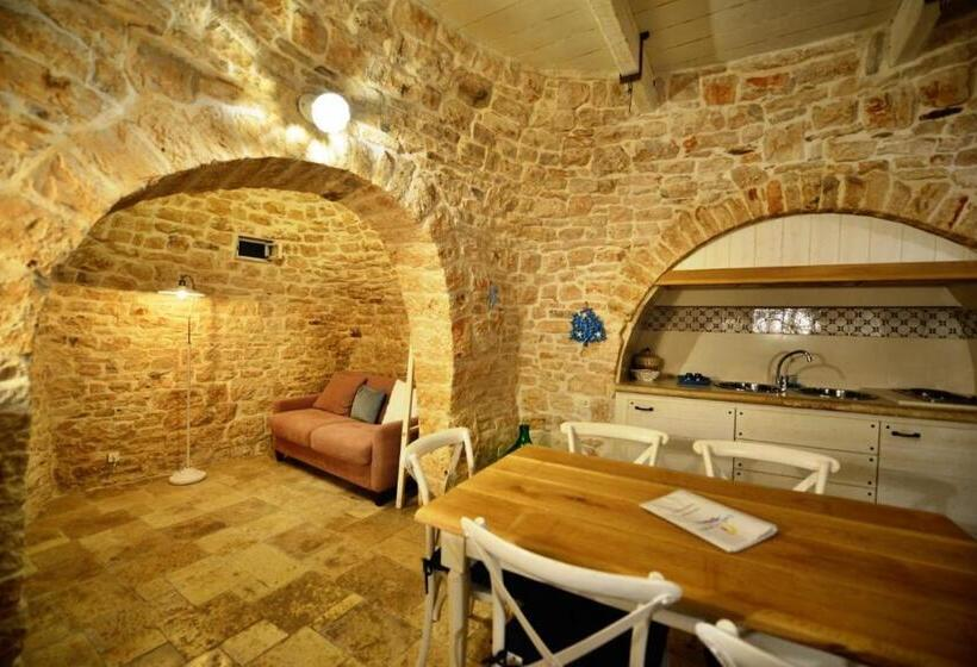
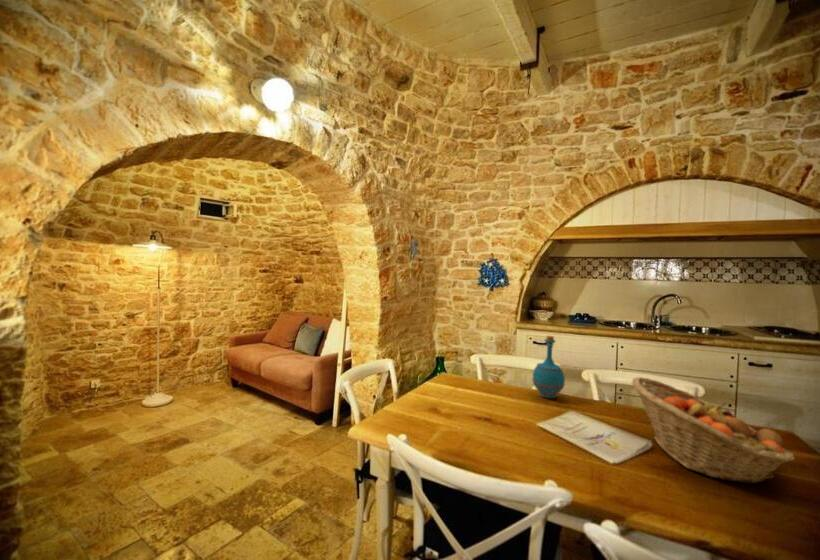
+ fruit basket [631,376,796,484]
+ bottle [531,335,566,399]
